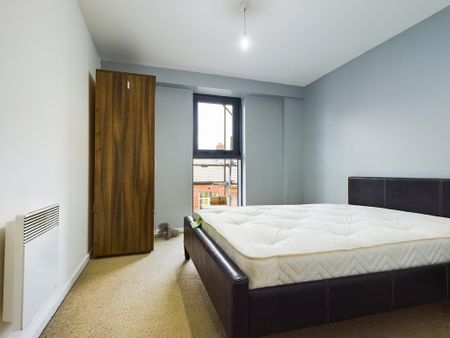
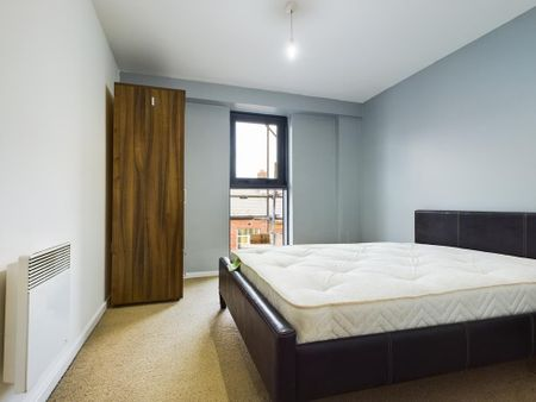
- boots [156,222,180,240]
